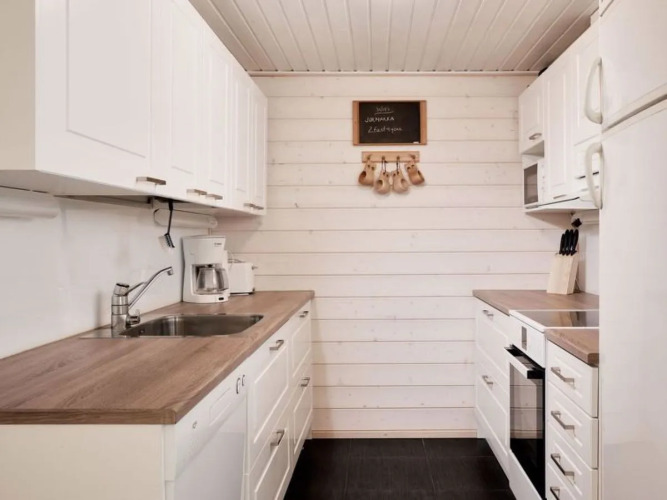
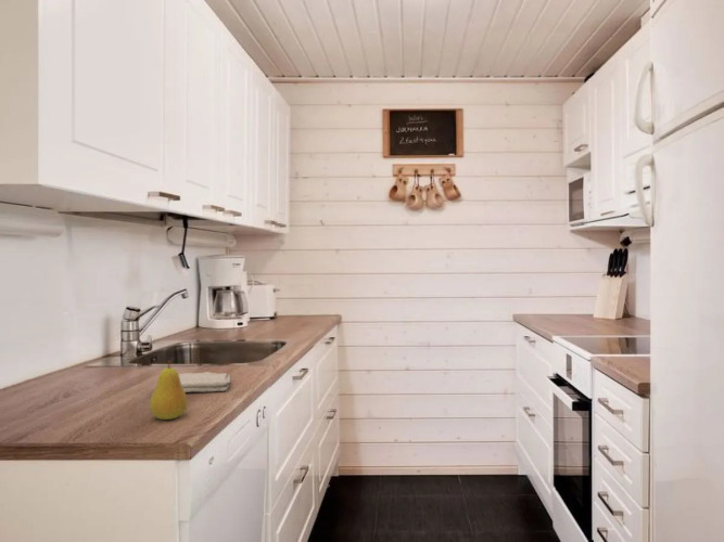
+ washcloth [178,371,231,393]
+ fruit [149,359,189,421]
